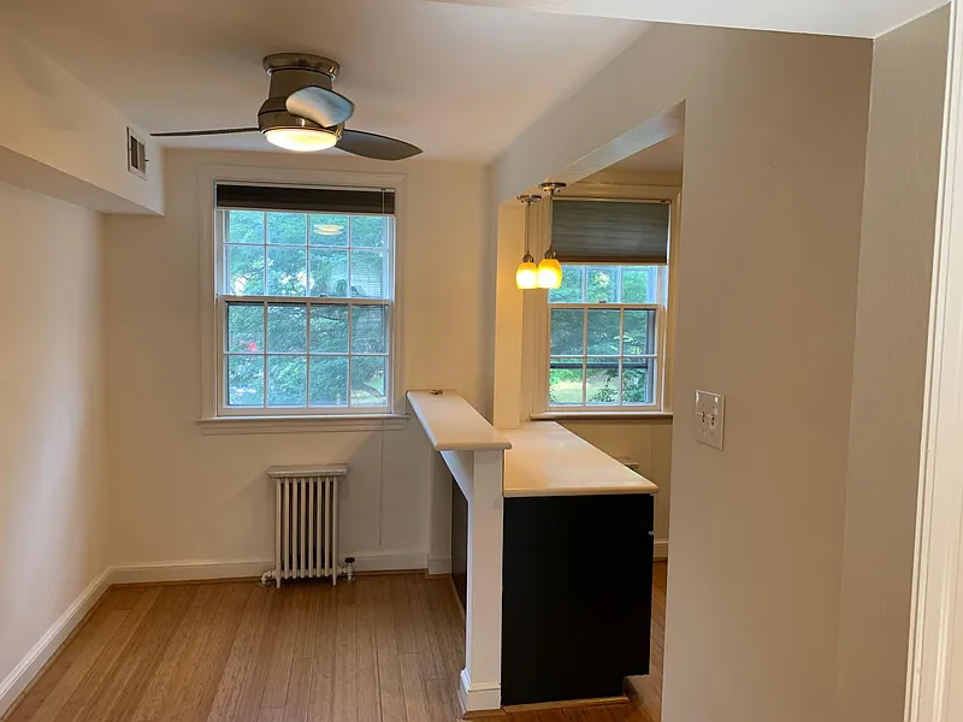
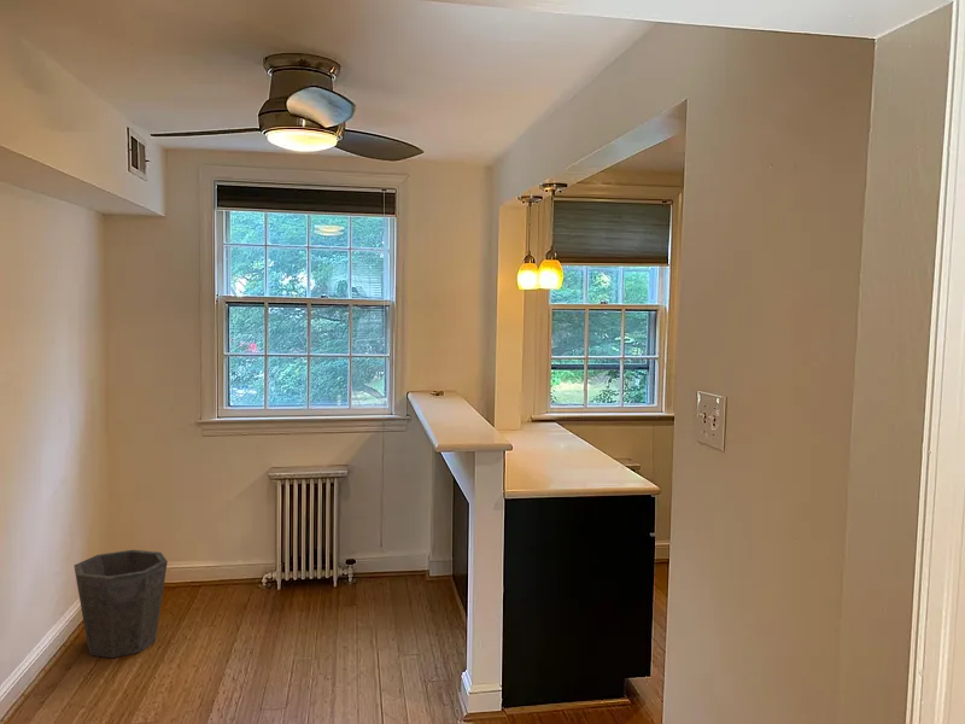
+ waste bin [72,549,169,659]
